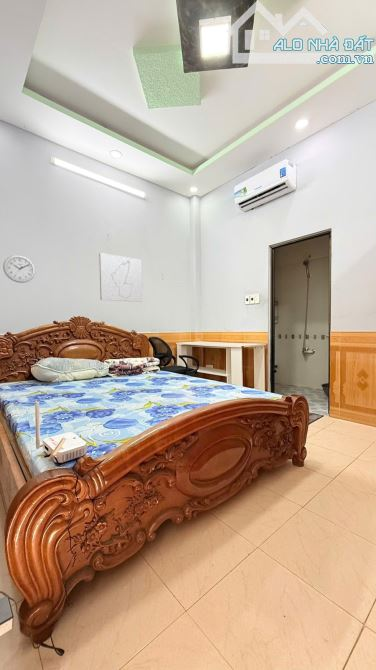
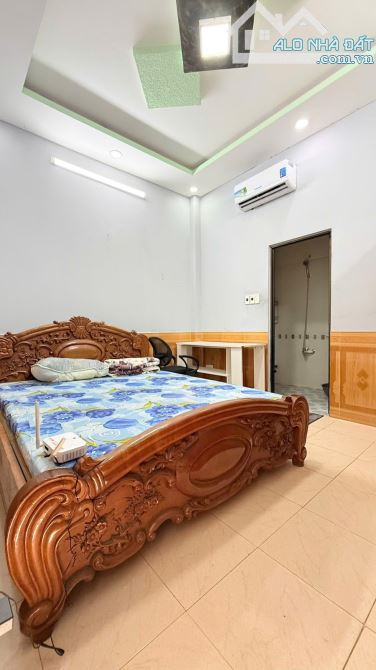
- wall clock [2,254,36,284]
- wall art [98,252,143,303]
